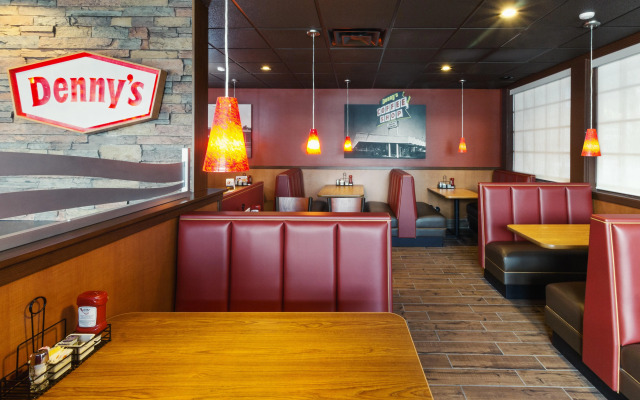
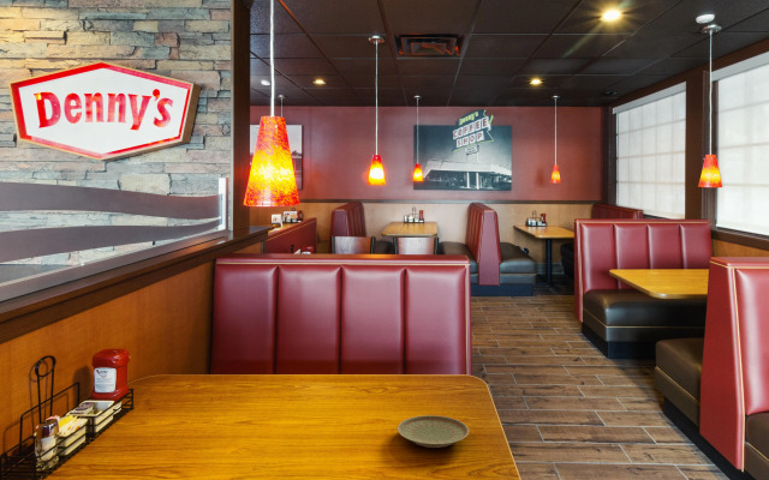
+ plate [397,414,470,449]
